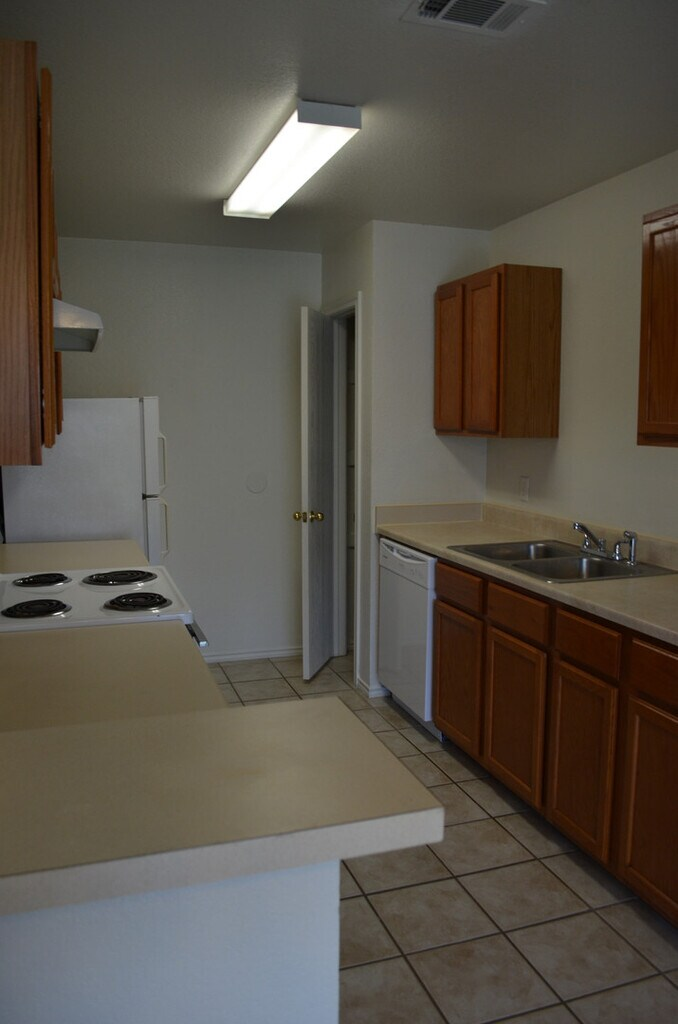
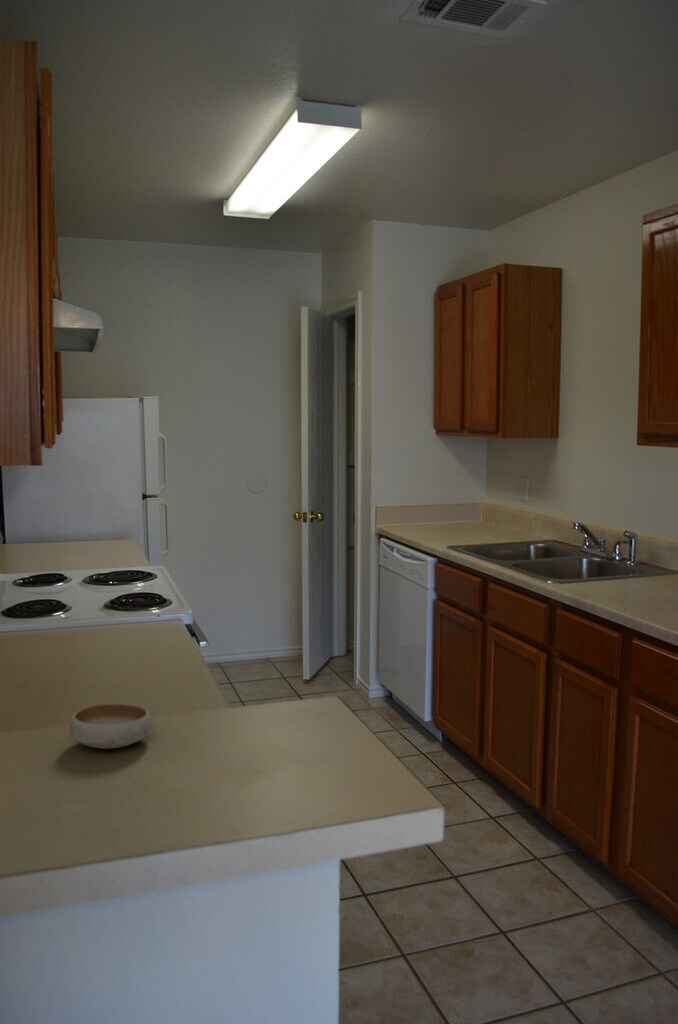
+ bowl [69,702,152,750]
